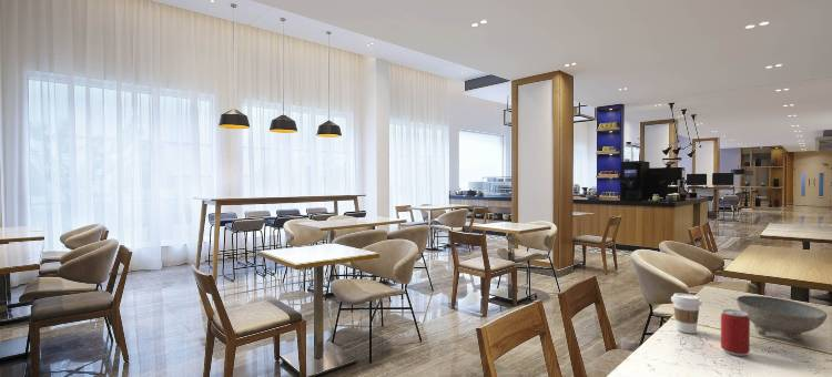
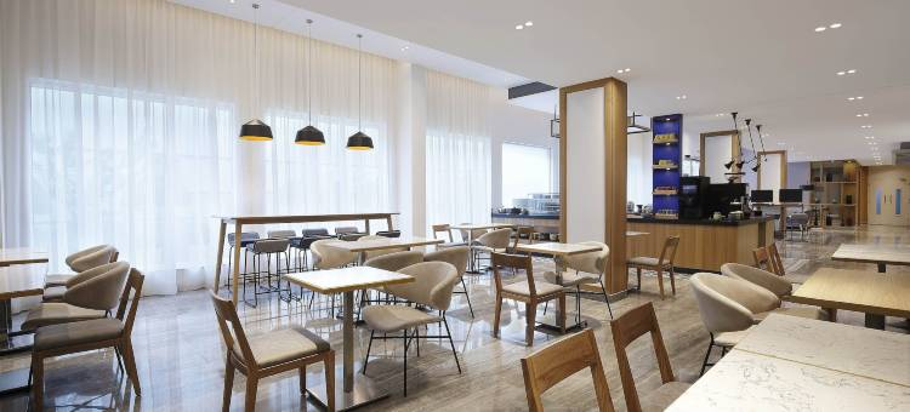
- beer can [720,308,751,357]
- bowl [735,295,829,340]
- coffee cup [670,293,703,335]
